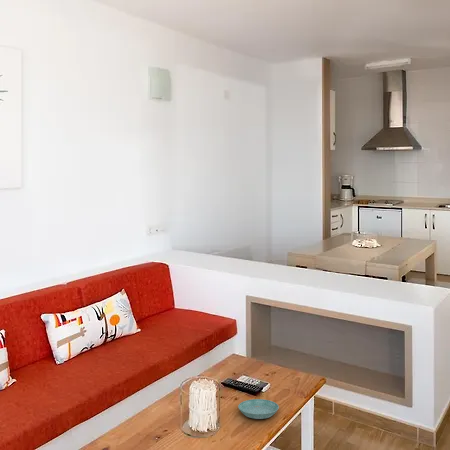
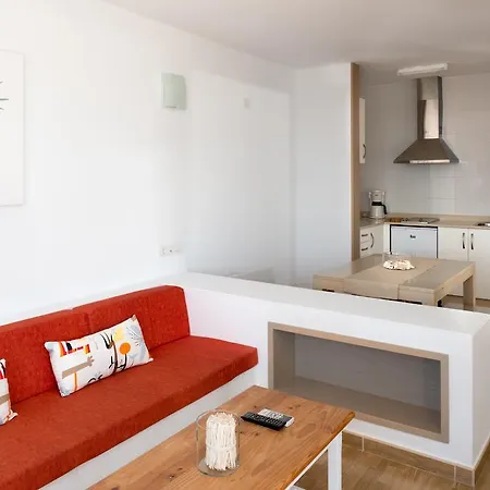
- saucer [237,398,280,420]
